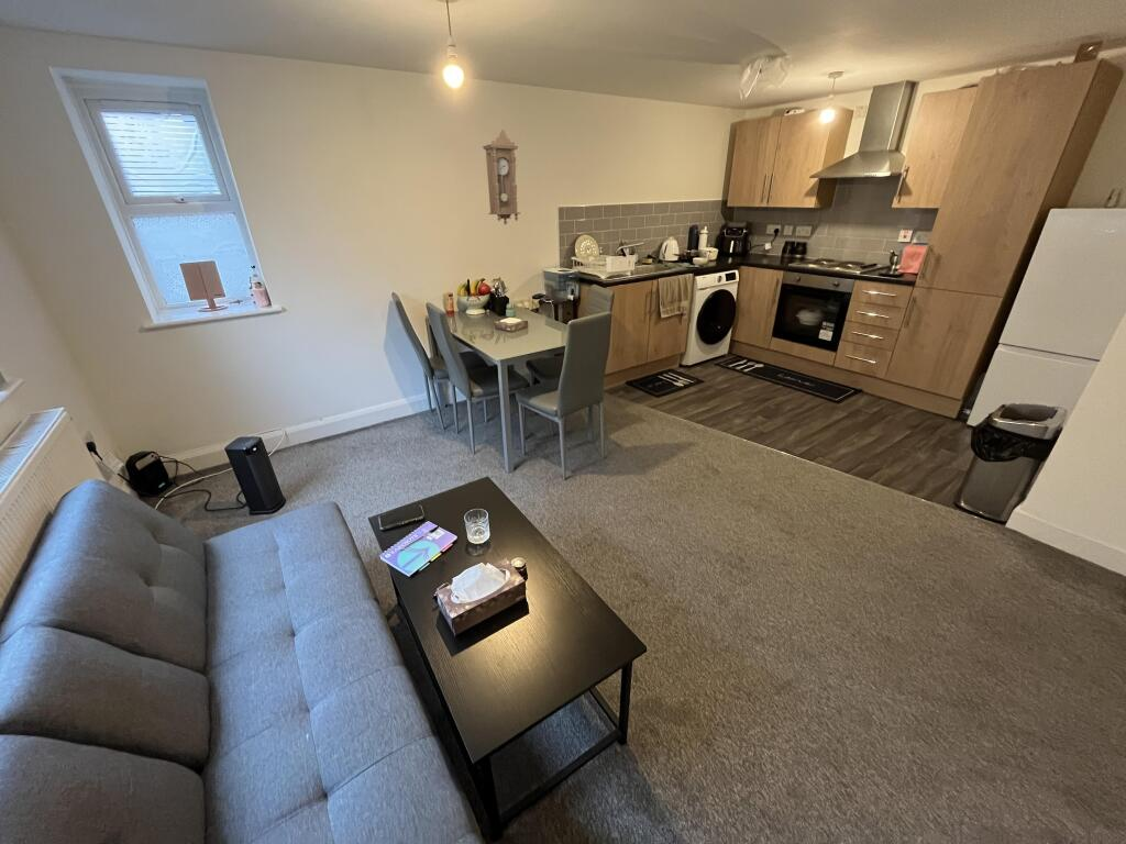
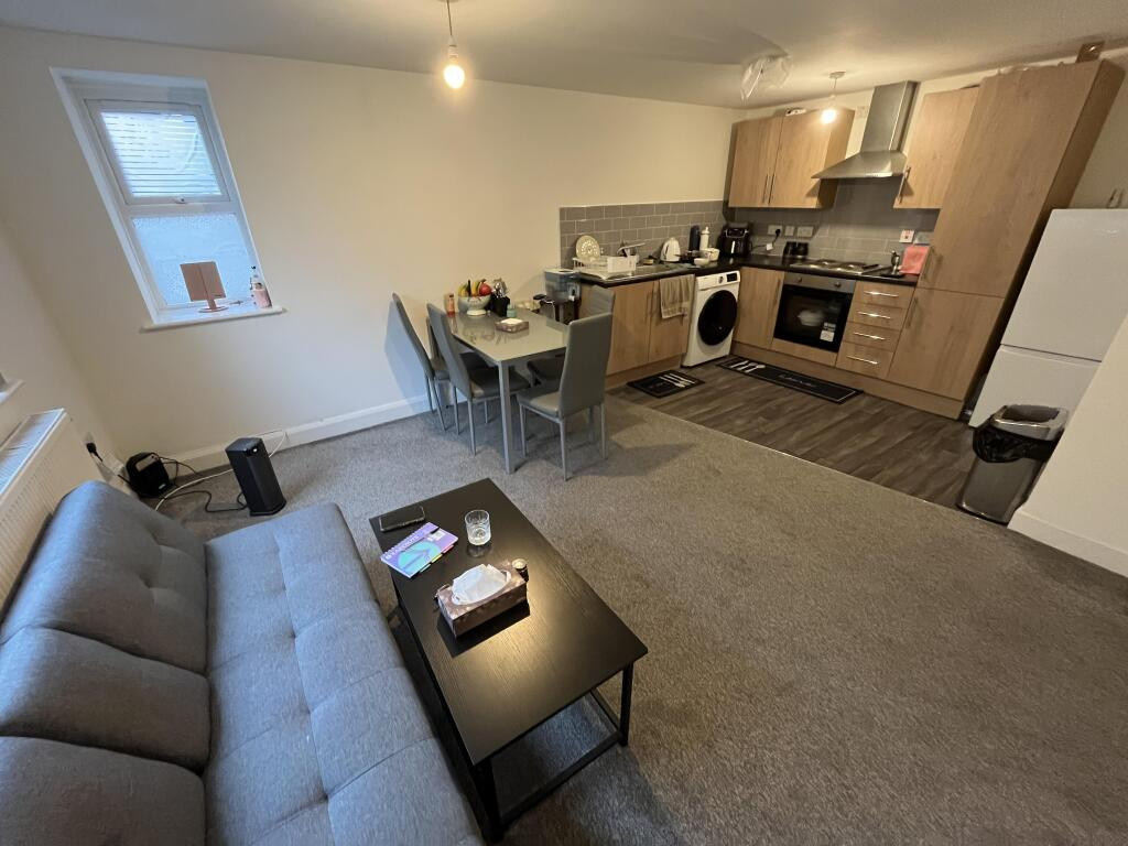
- pendulum clock [482,129,521,225]
